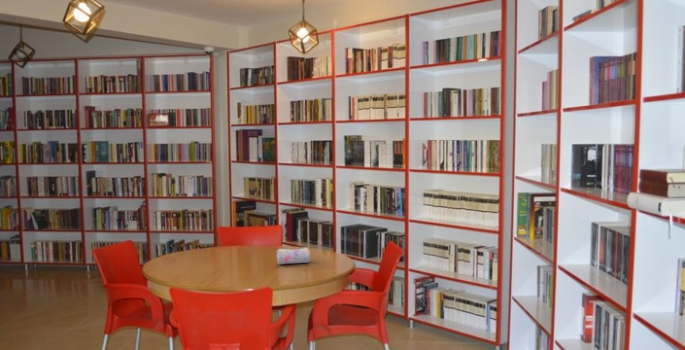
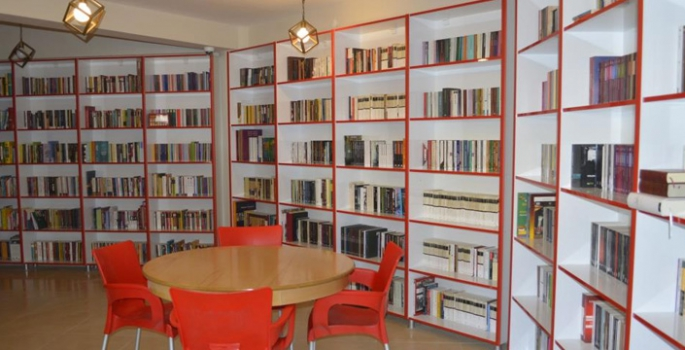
- pencil case [276,246,311,265]
